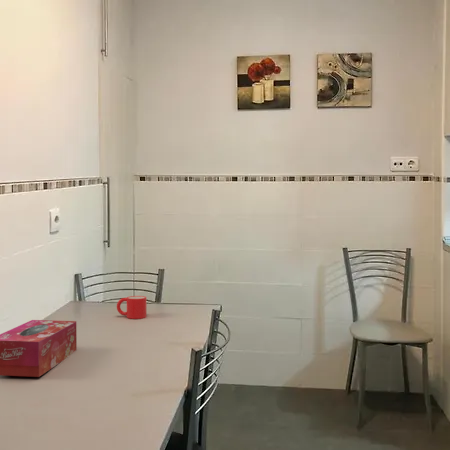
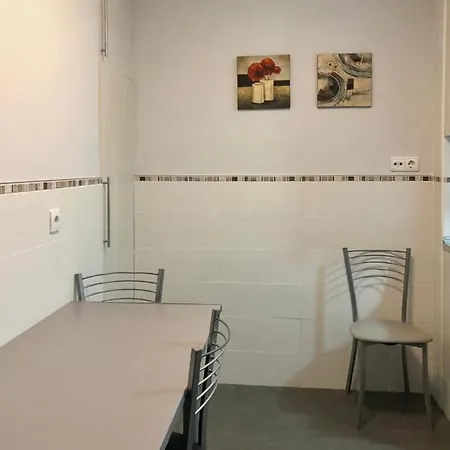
- mug [116,295,148,320]
- tissue box [0,319,78,378]
